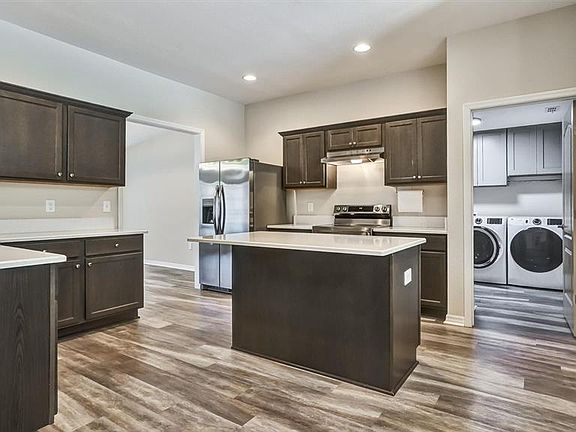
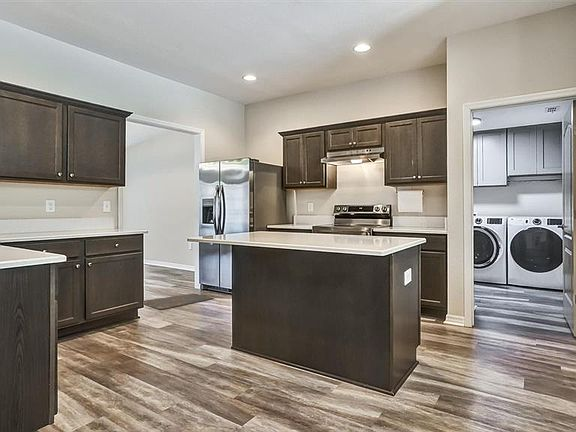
+ doormat [143,292,216,311]
